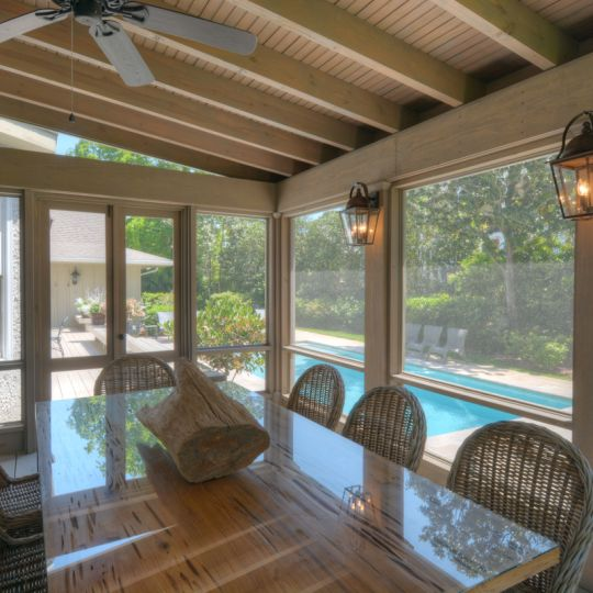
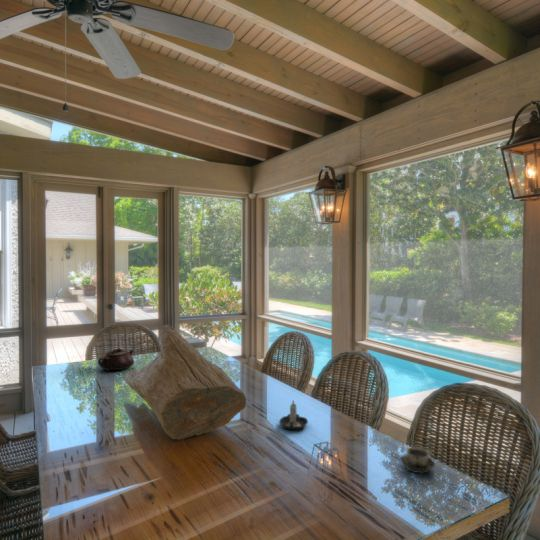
+ cup [399,446,436,475]
+ teapot [97,348,135,372]
+ candle [278,399,309,431]
